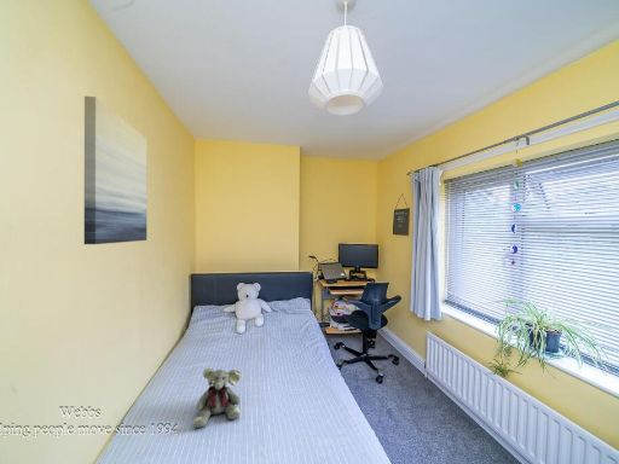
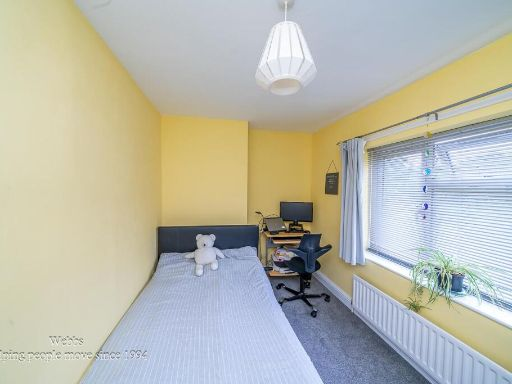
- wall art [83,95,149,245]
- plush elephant [192,367,242,429]
